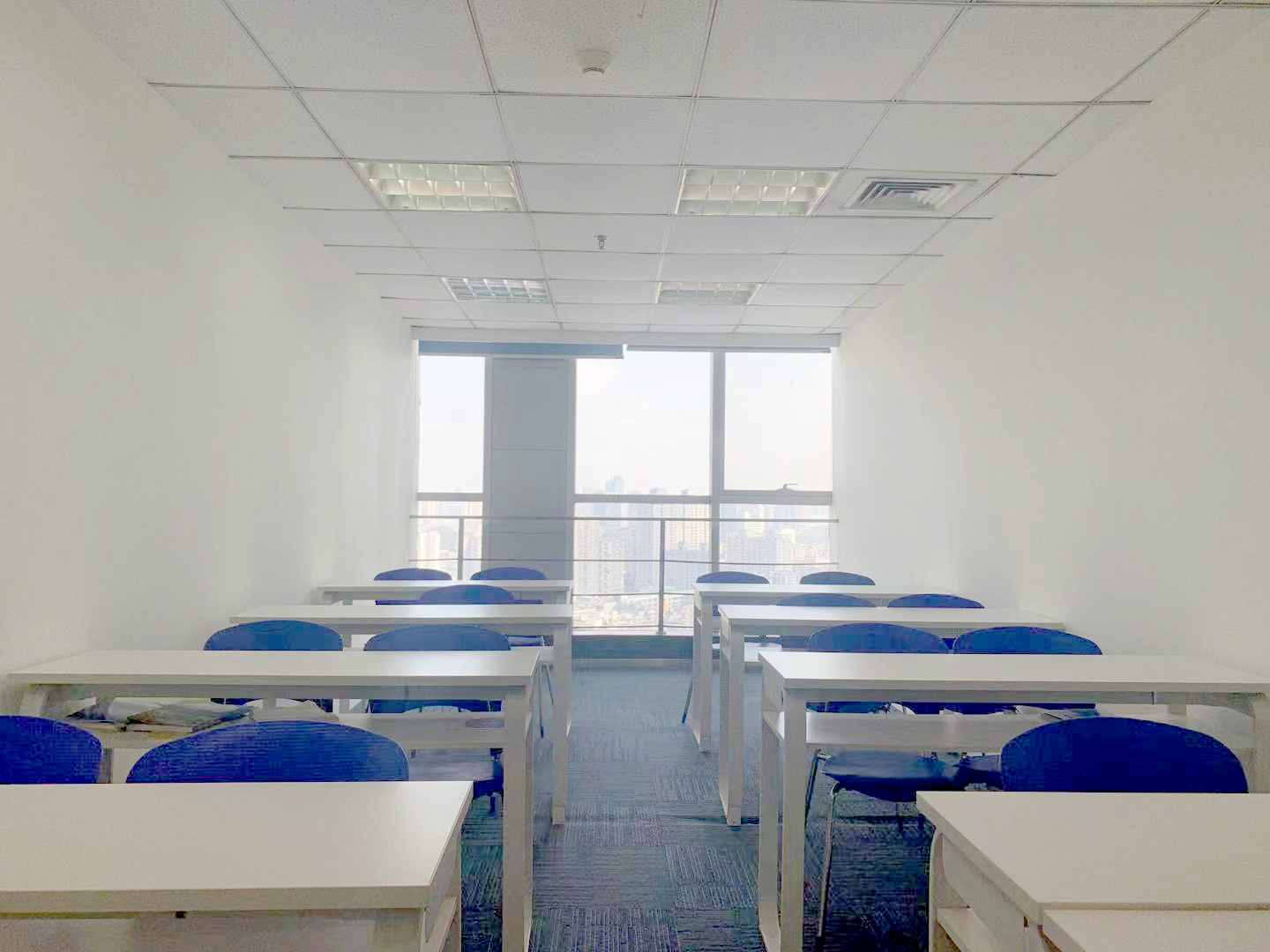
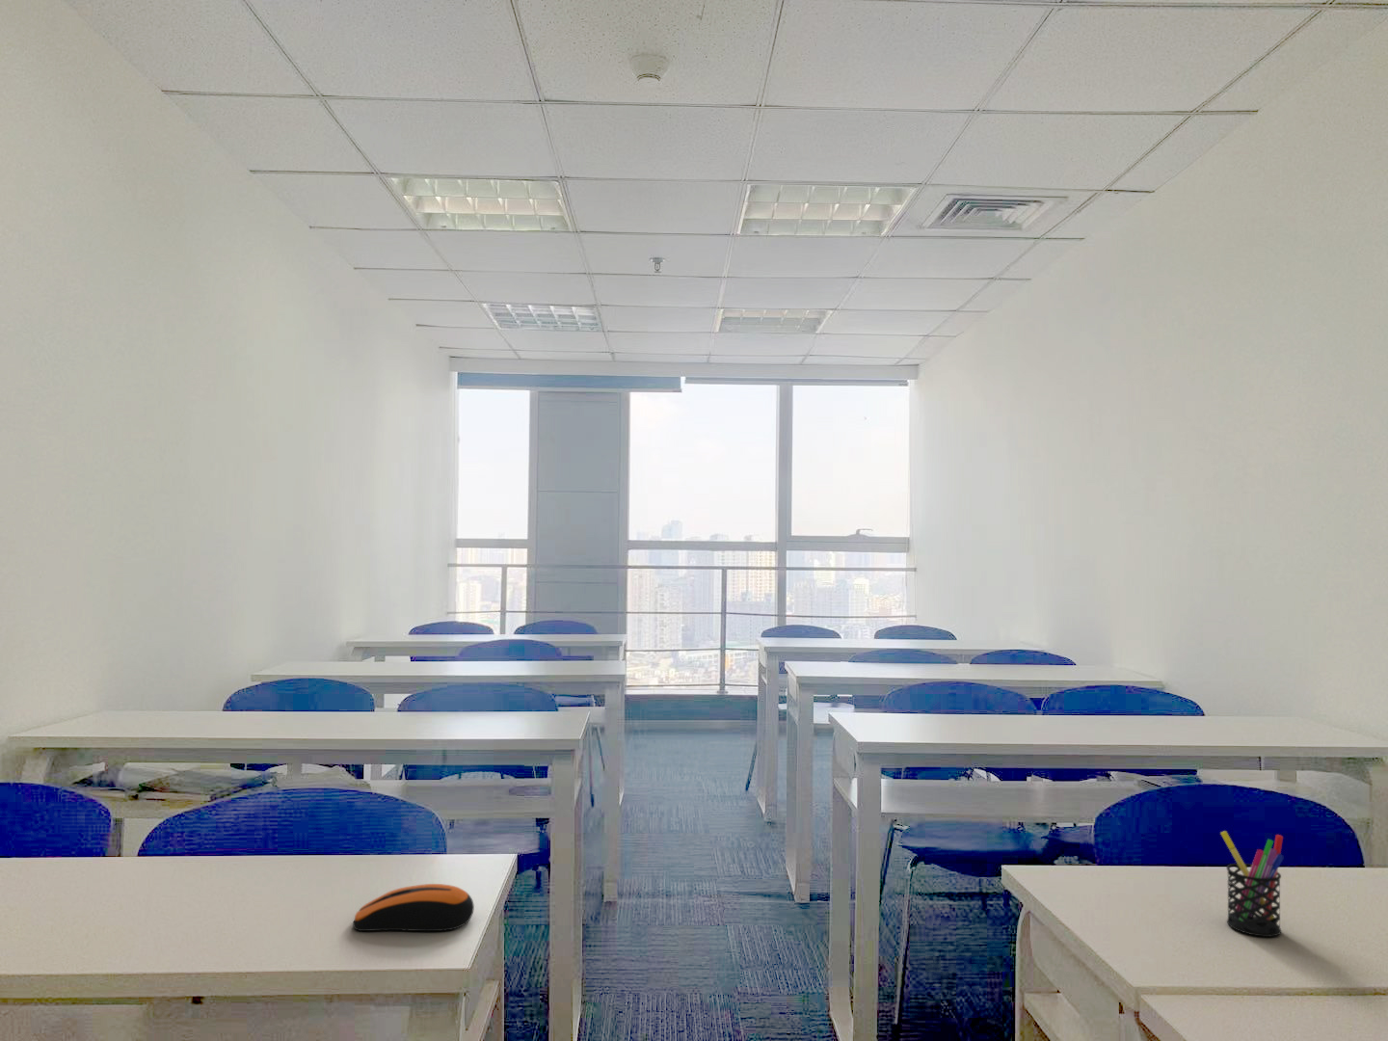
+ computer mouse [352,882,475,932]
+ pen holder [1220,830,1285,938]
